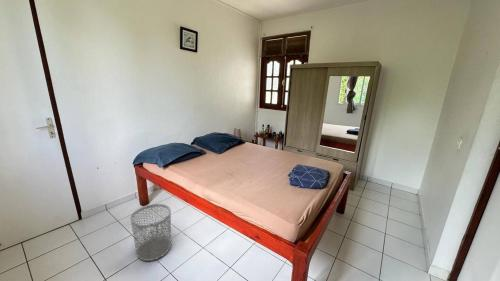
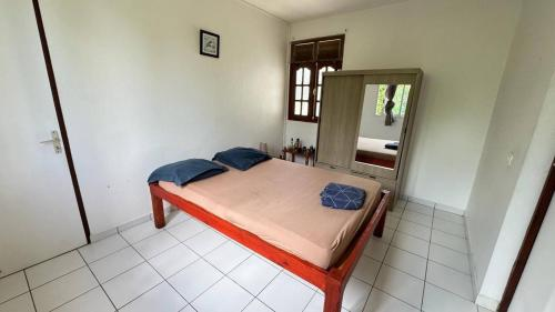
- waste bin [130,203,172,262]
